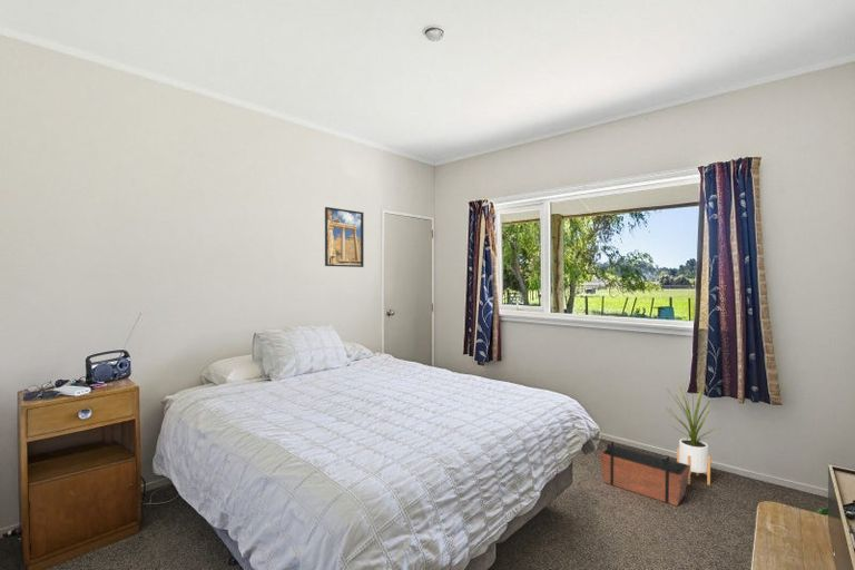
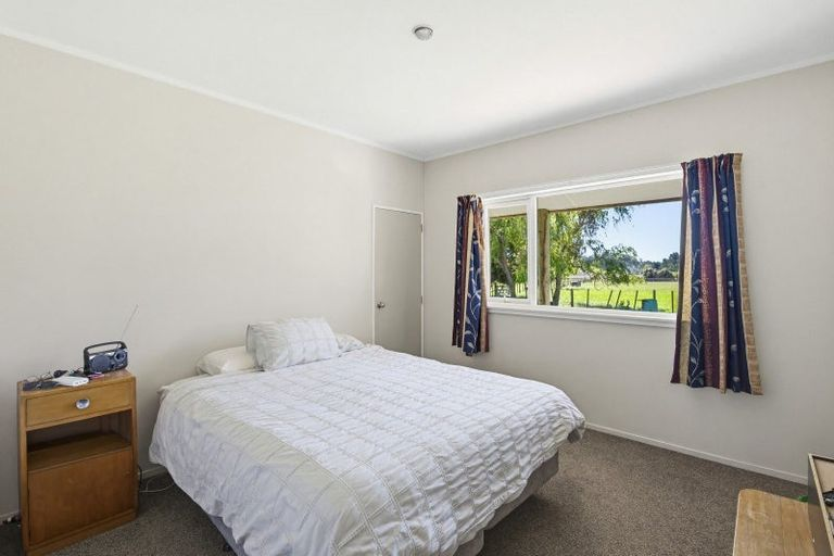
- planter [599,440,690,507]
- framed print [324,206,365,268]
- house plant [666,382,723,487]
